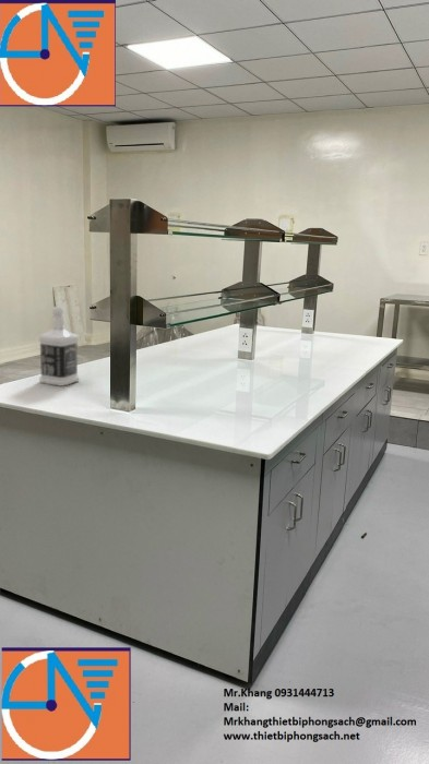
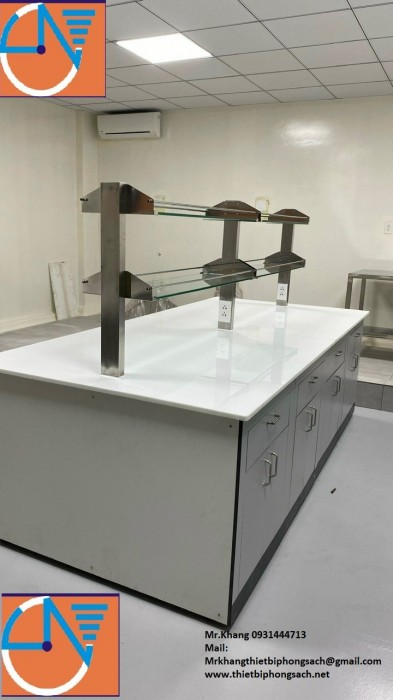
- bottle [37,306,80,387]
